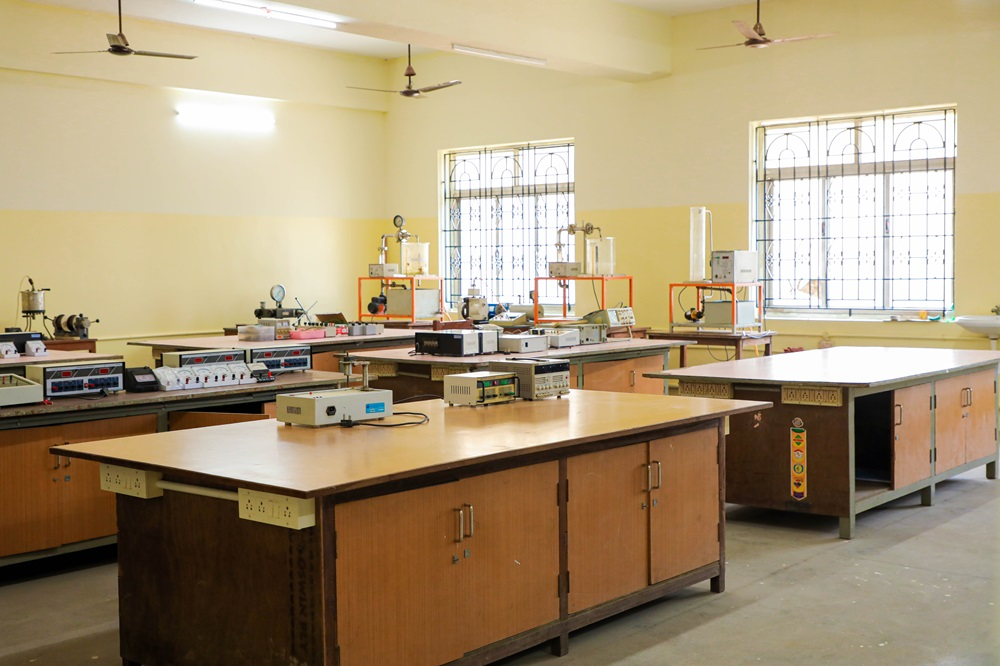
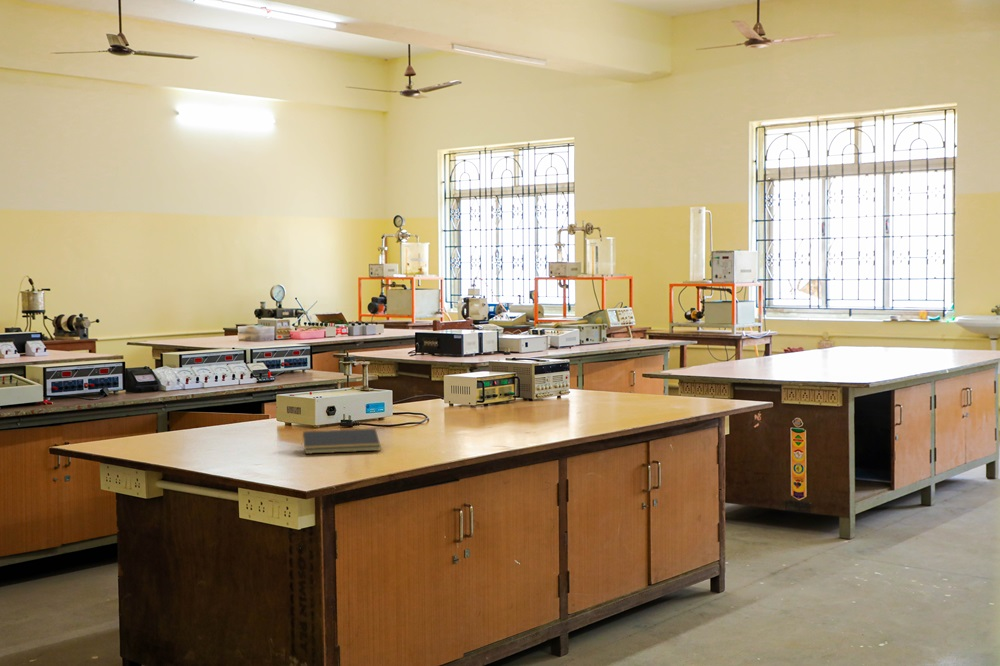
+ notepad [300,428,382,455]
